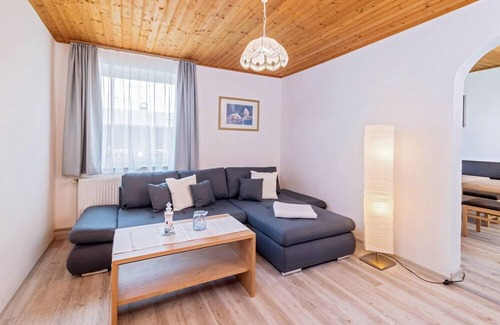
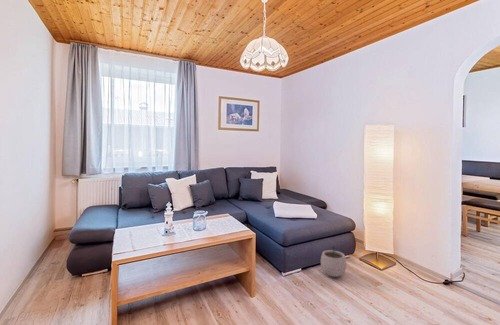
+ plant pot [320,247,347,278]
